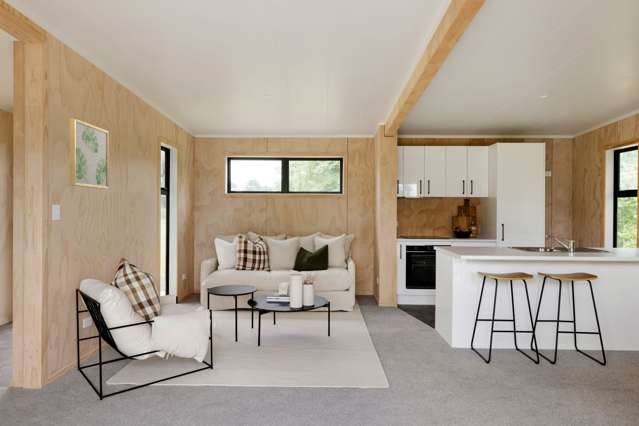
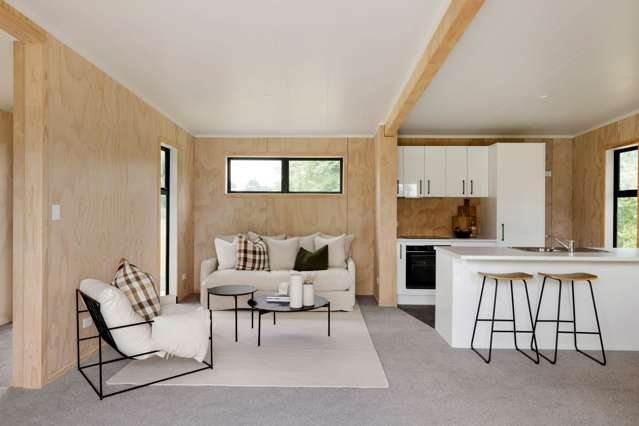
- wall art [69,117,110,190]
